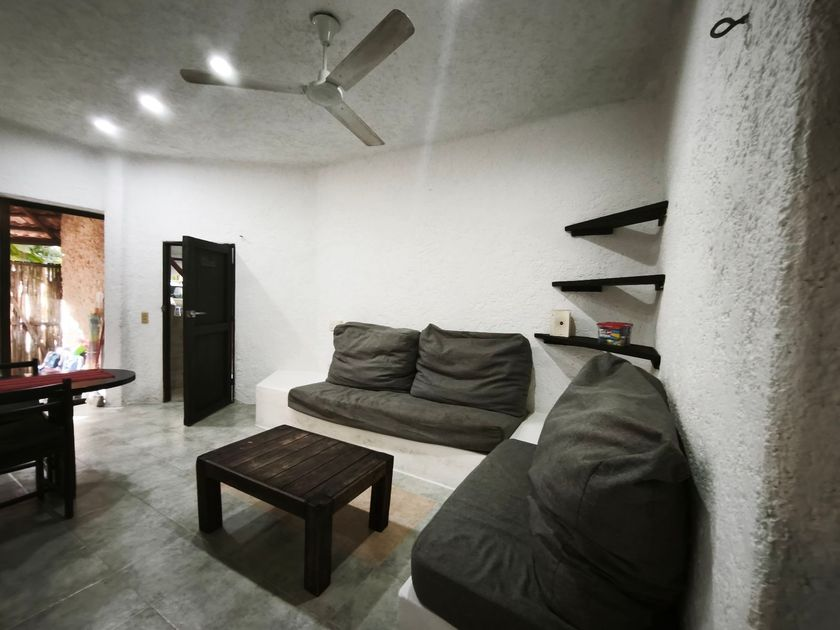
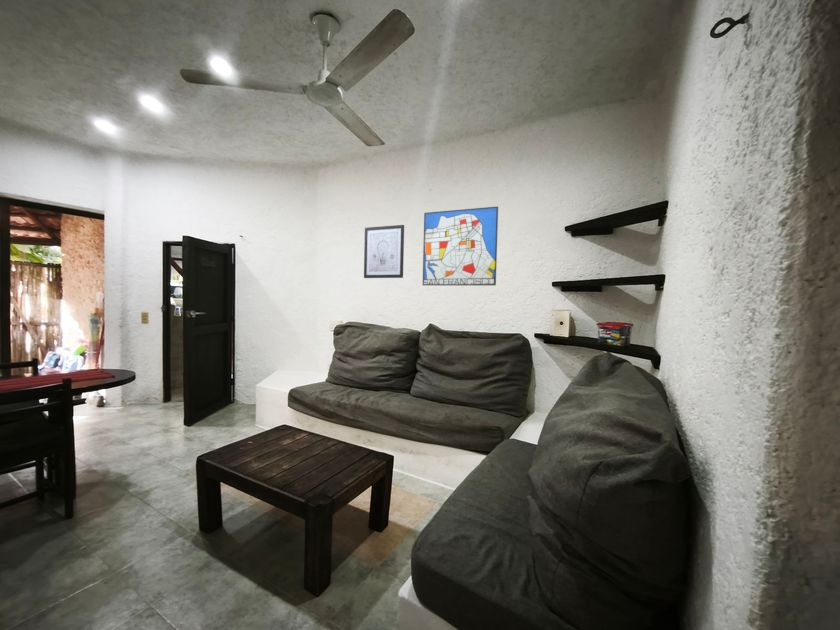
+ wall art [422,205,499,286]
+ wall art [363,224,405,279]
